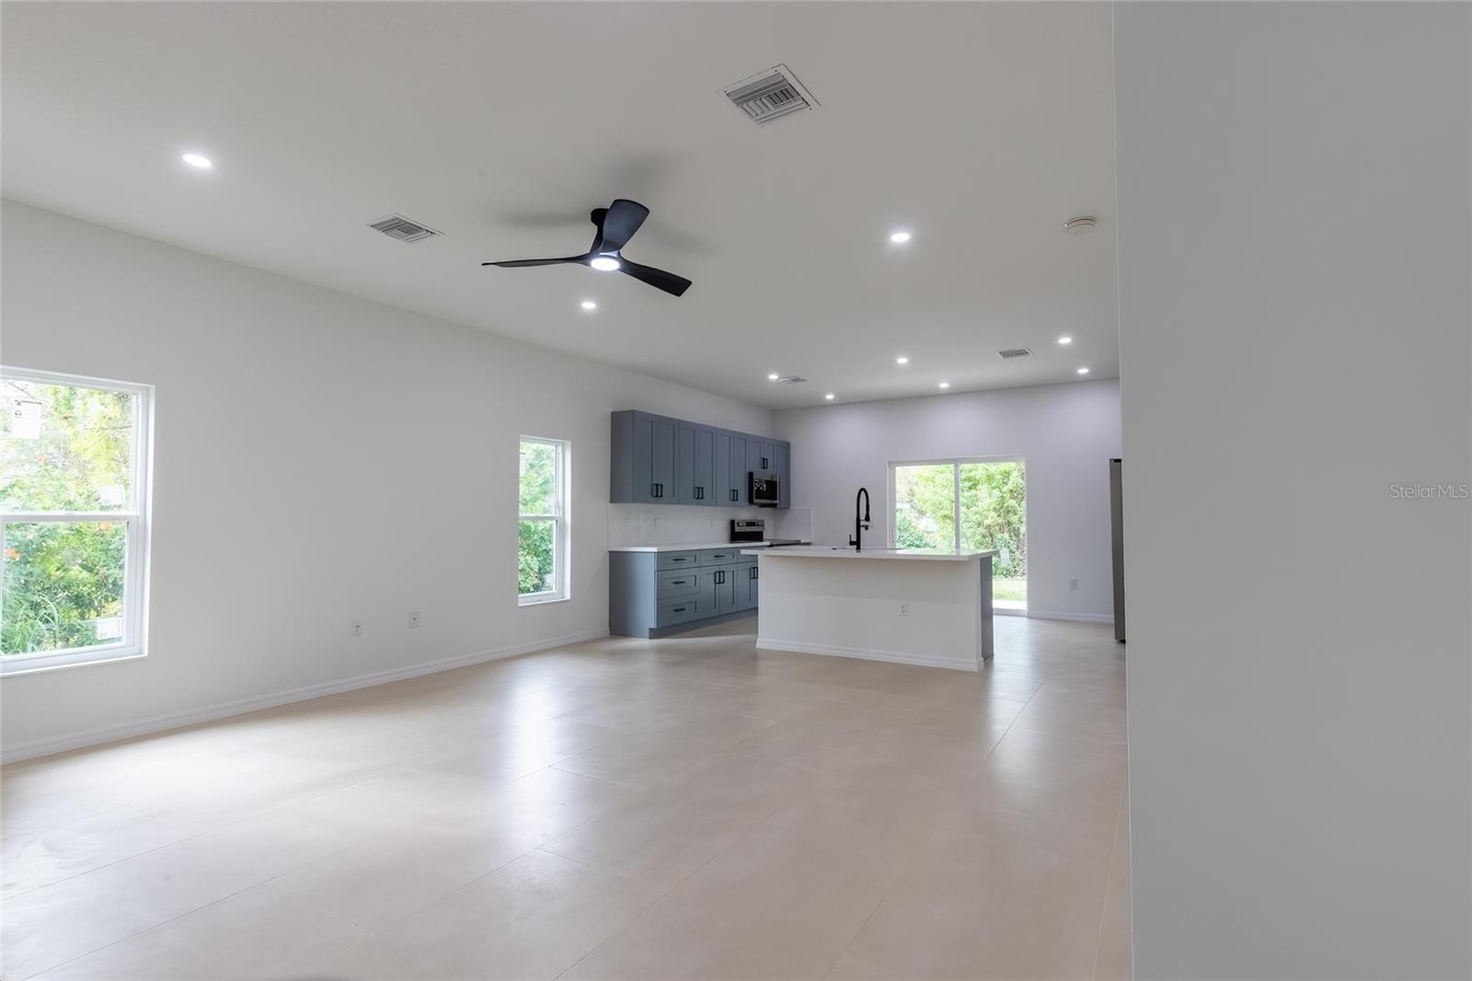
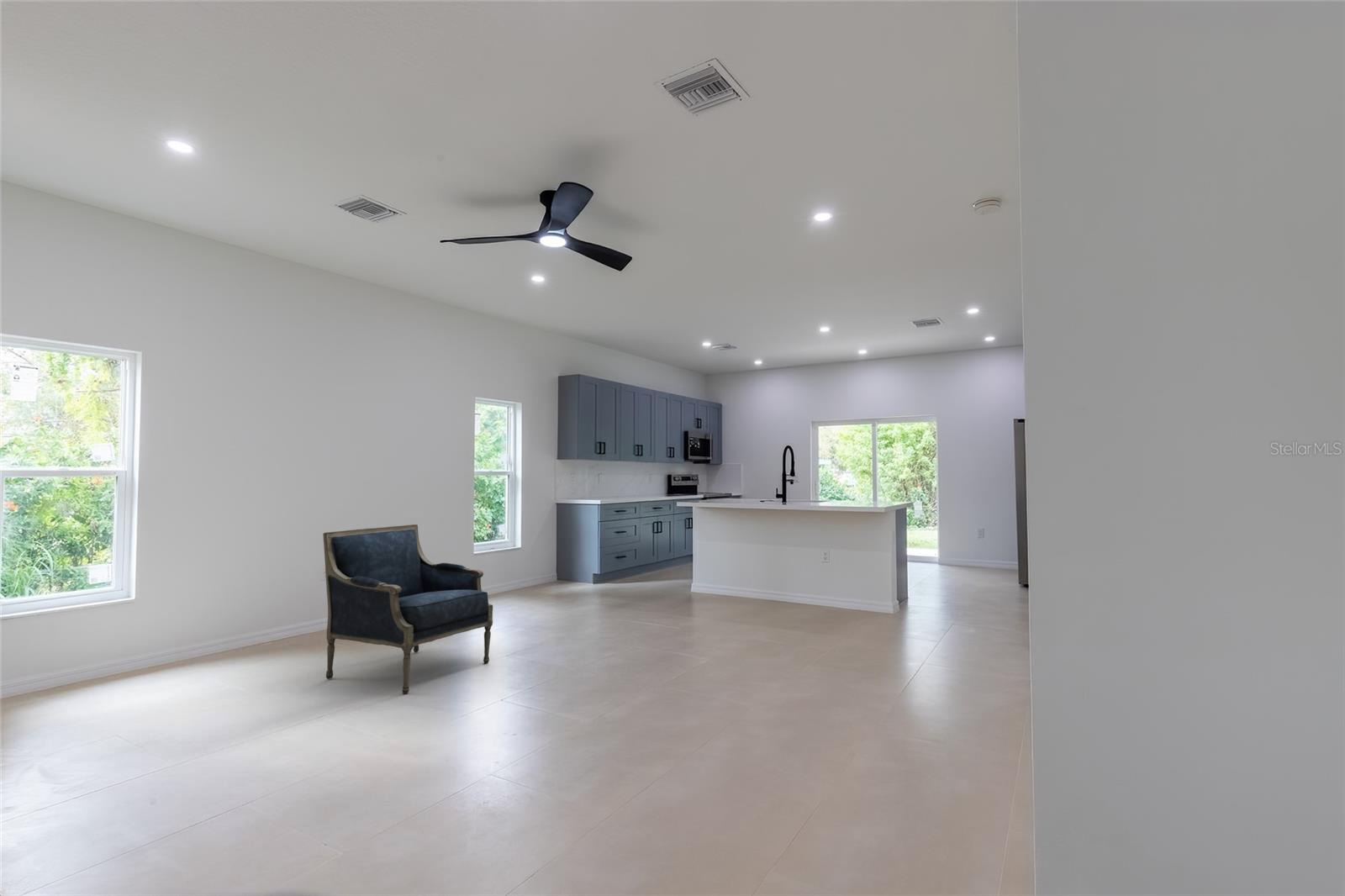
+ armchair [322,524,493,695]
